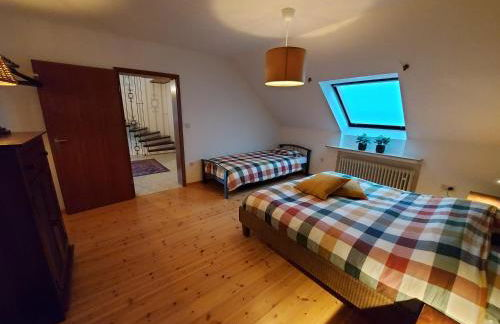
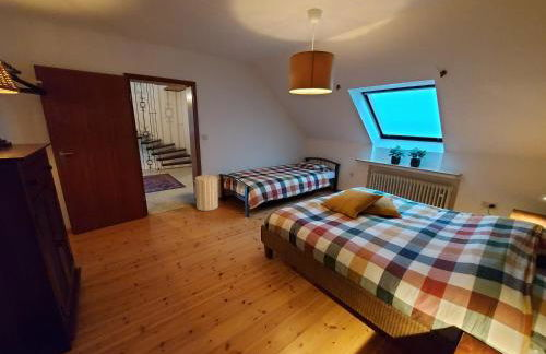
+ laundry hamper [192,172,221,212]
